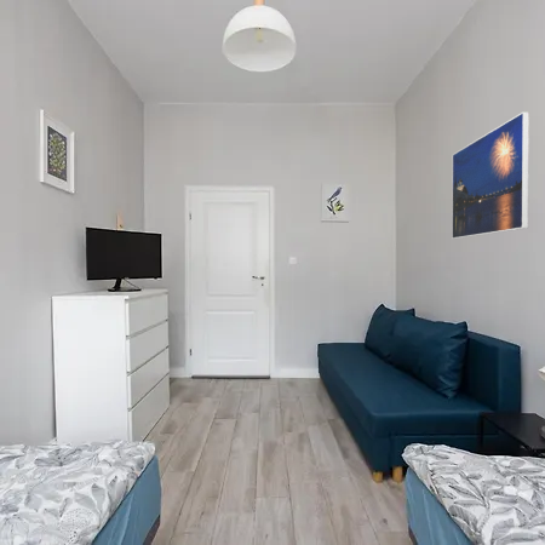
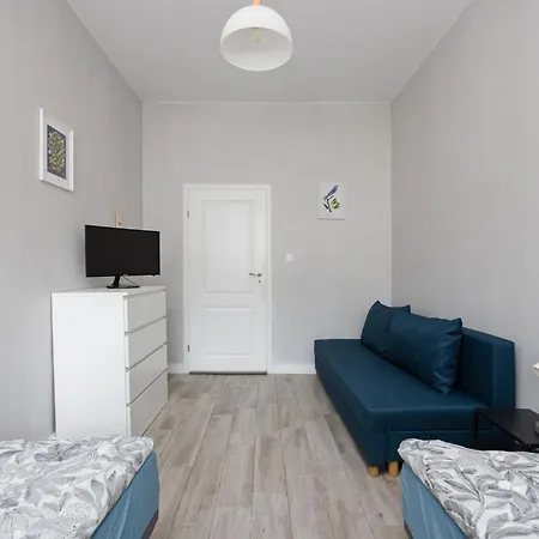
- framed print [451,110,530,240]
